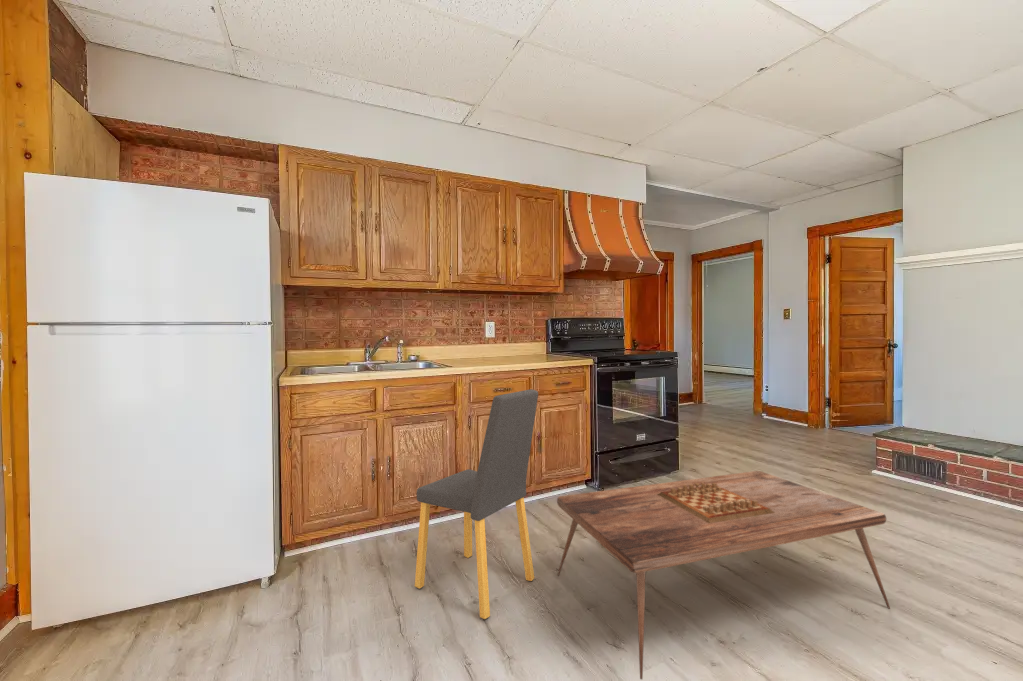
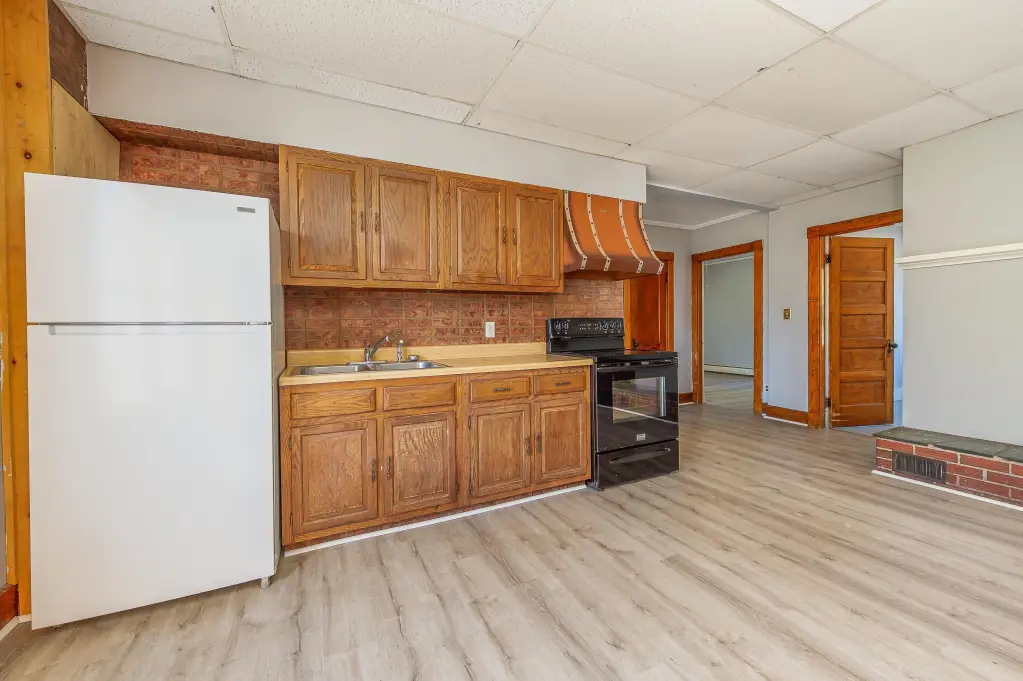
- dining chair [414,388,539,621]
- coffee table [556,470,891,681]
